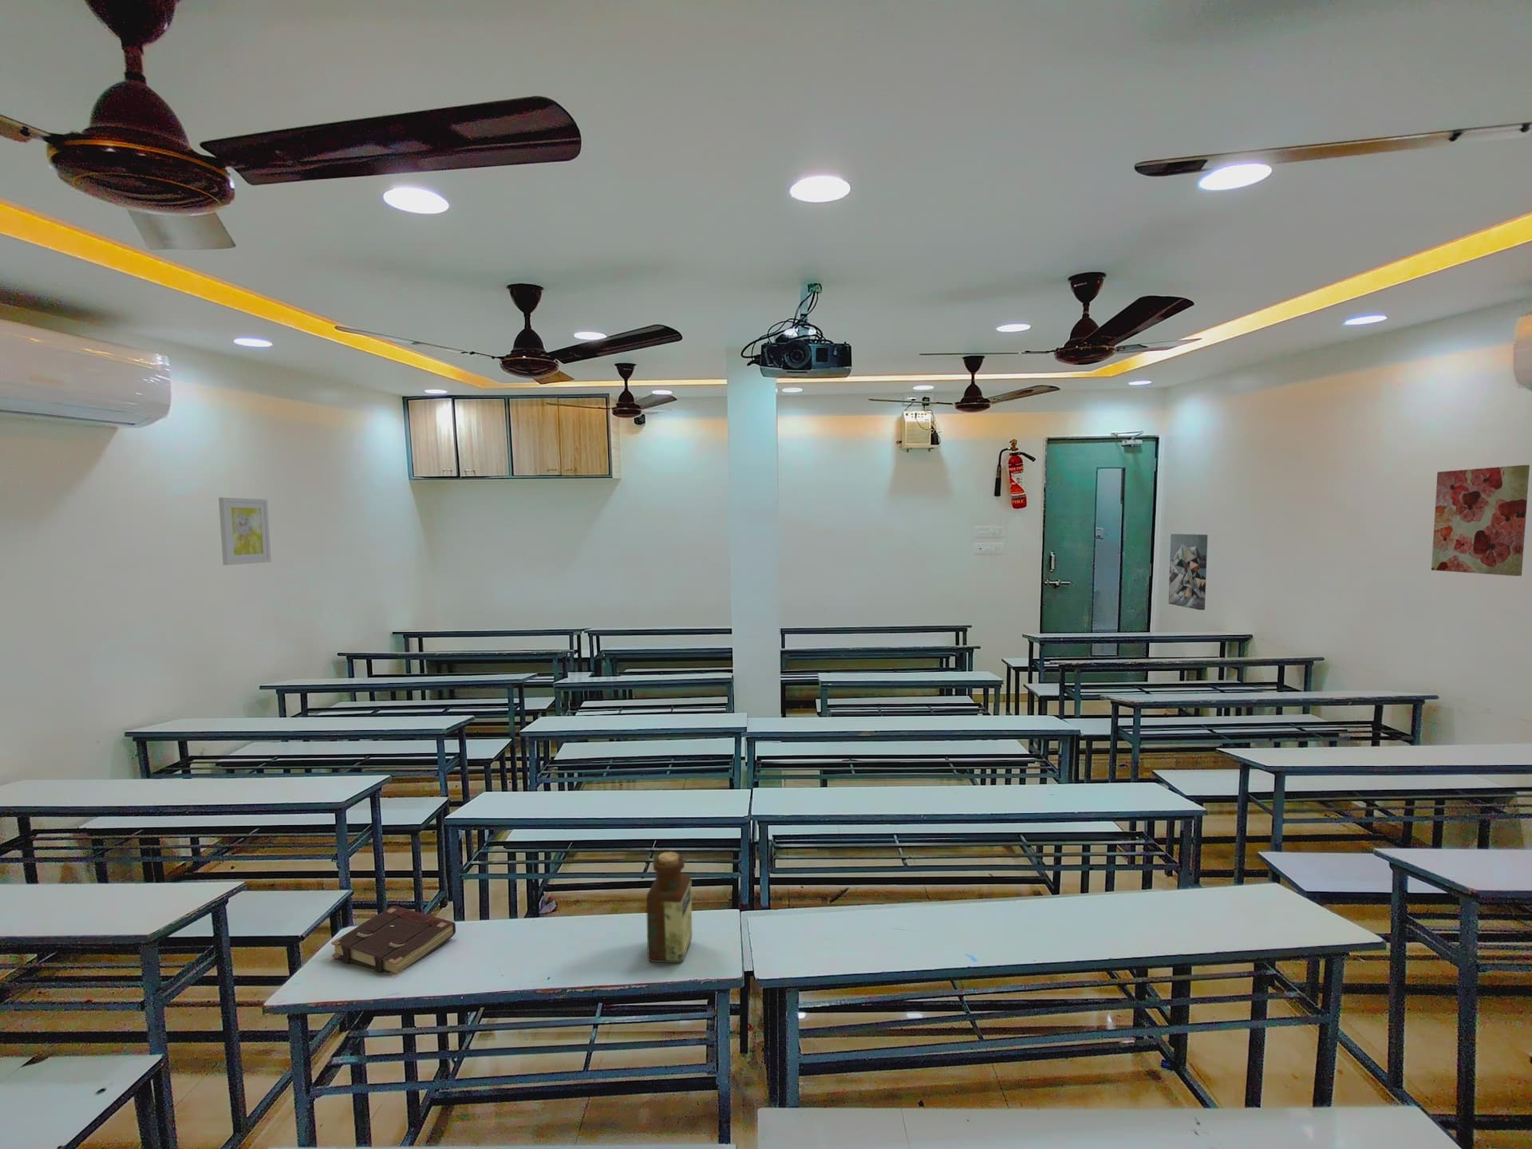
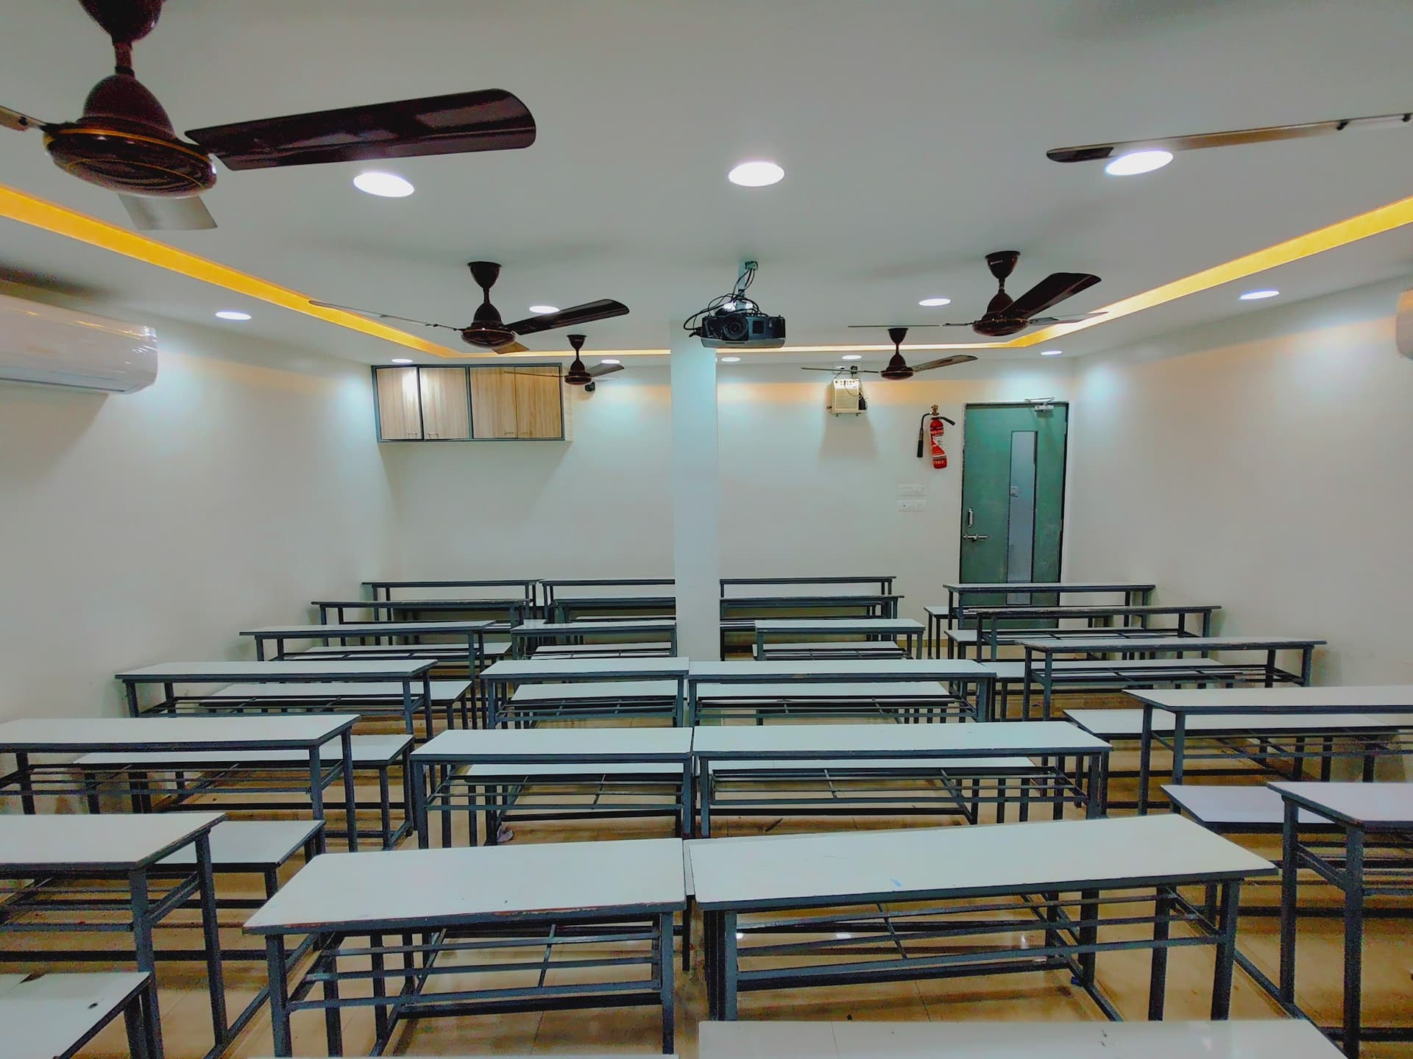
- book [331,905,456,976]
- wall art [1431,465,1531,577]
- wall art [218,496,273,566]
- wall art [1168,533,1208,611]
- bottle [645,851,692,964]
